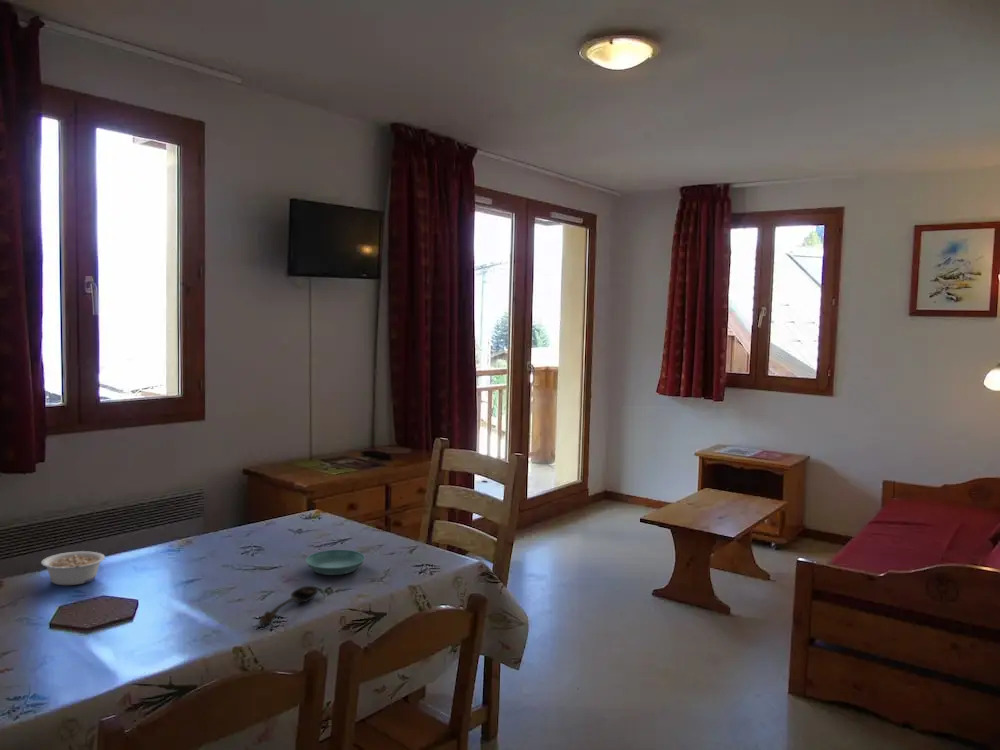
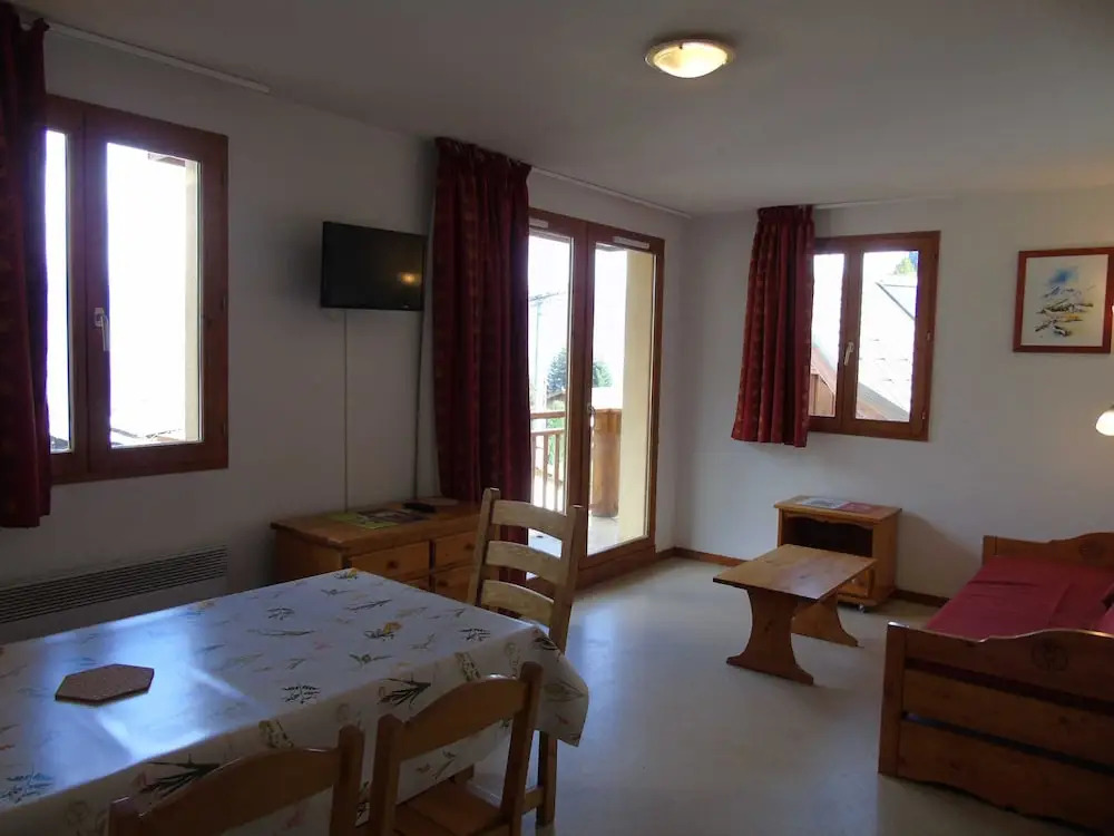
- saucer [304,549,366,576]
- spoon [258,585,319,626]
- legume [40,550,106,586]
